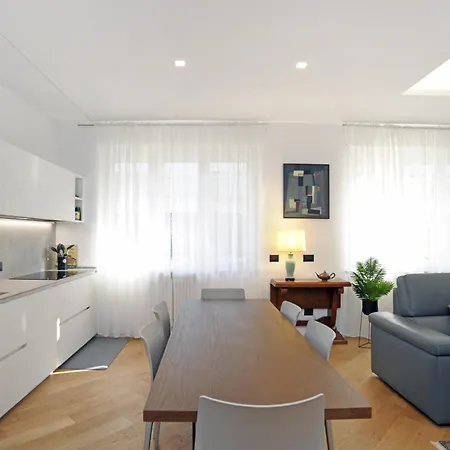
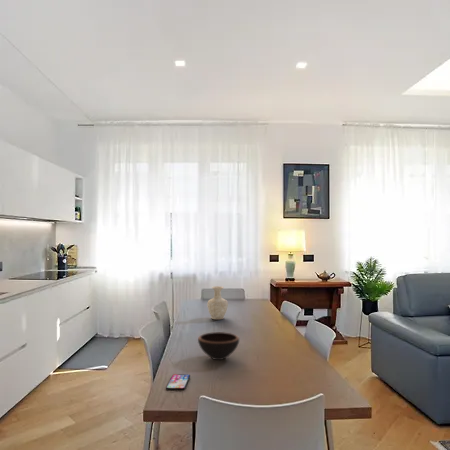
+ smartphone [165,373,191,391]
+ bowl [197,331,240,361]
+ vase [206,285,229,320]
